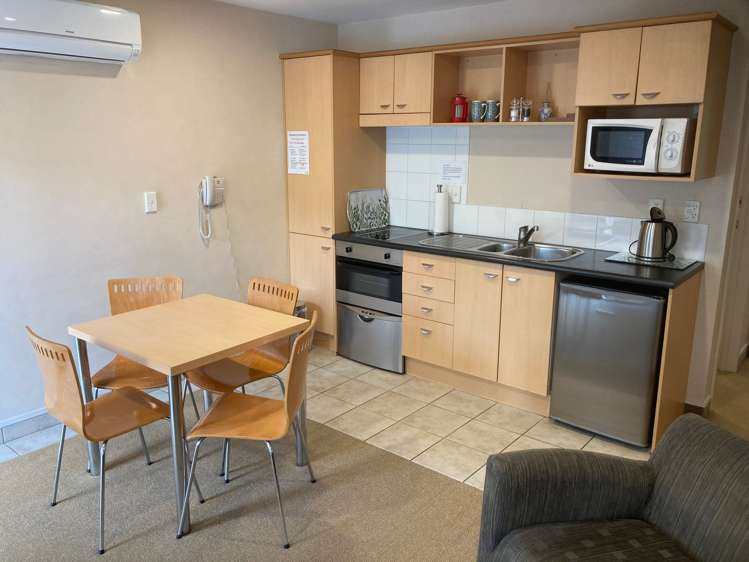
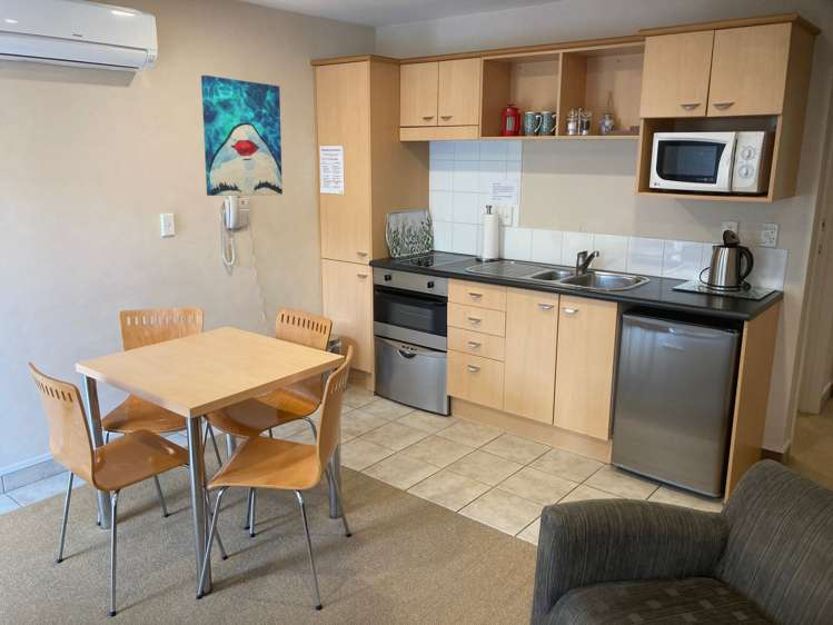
+ wall art [200,75,284,197]
